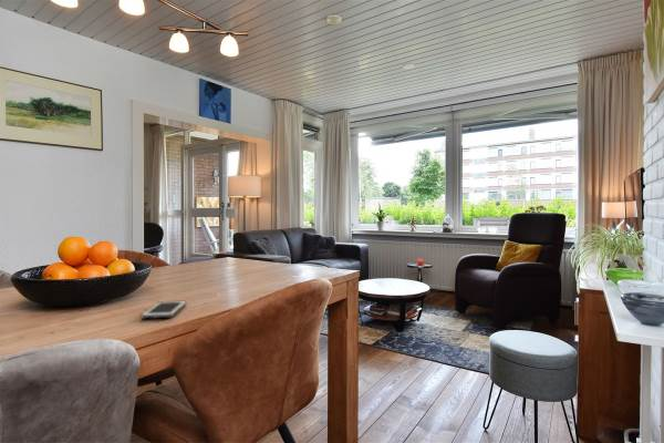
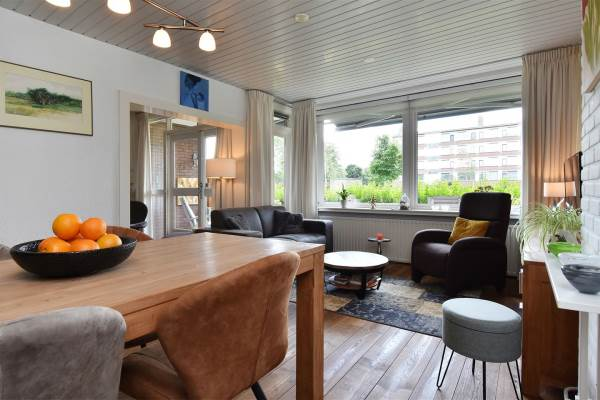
- cell phone [141,300,187,320]
